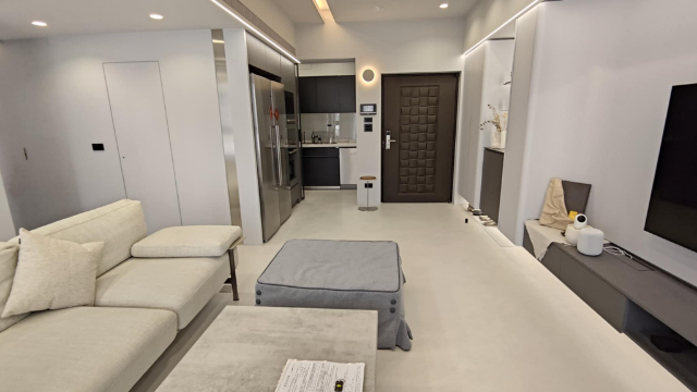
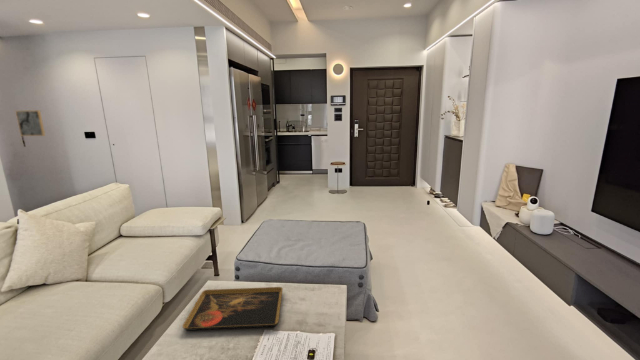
+ decorative tray [182,286,284,332]
+ wall art [15,109,46,137]
